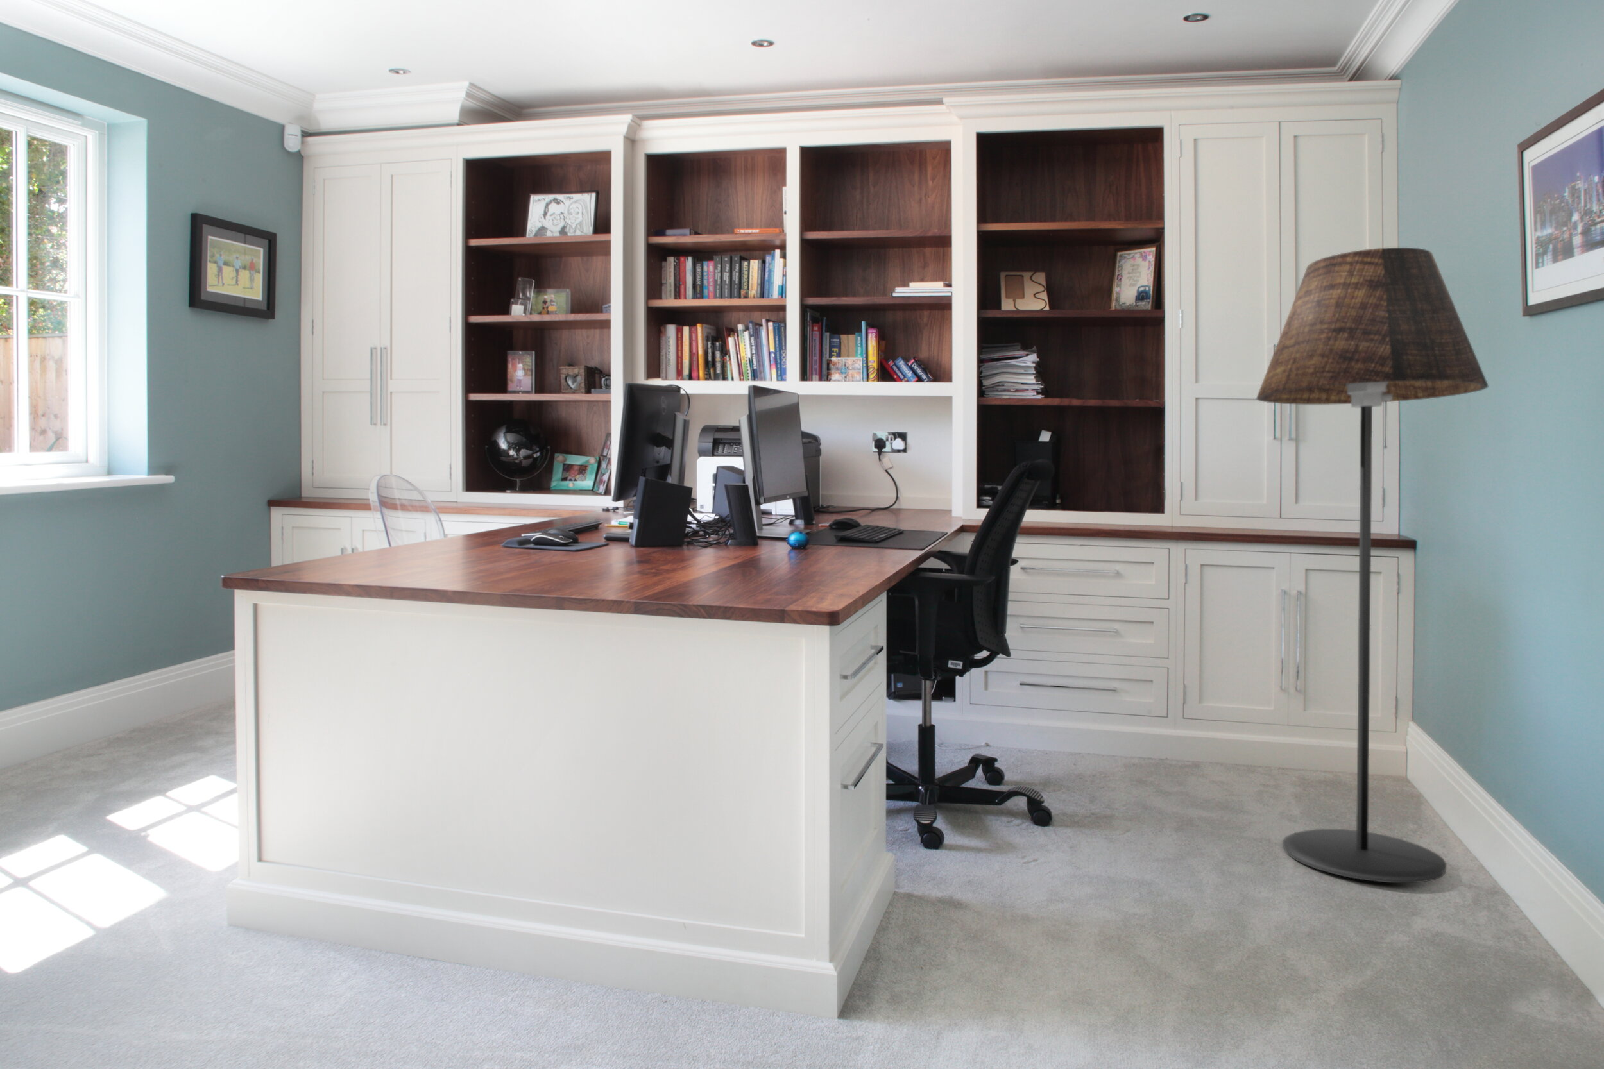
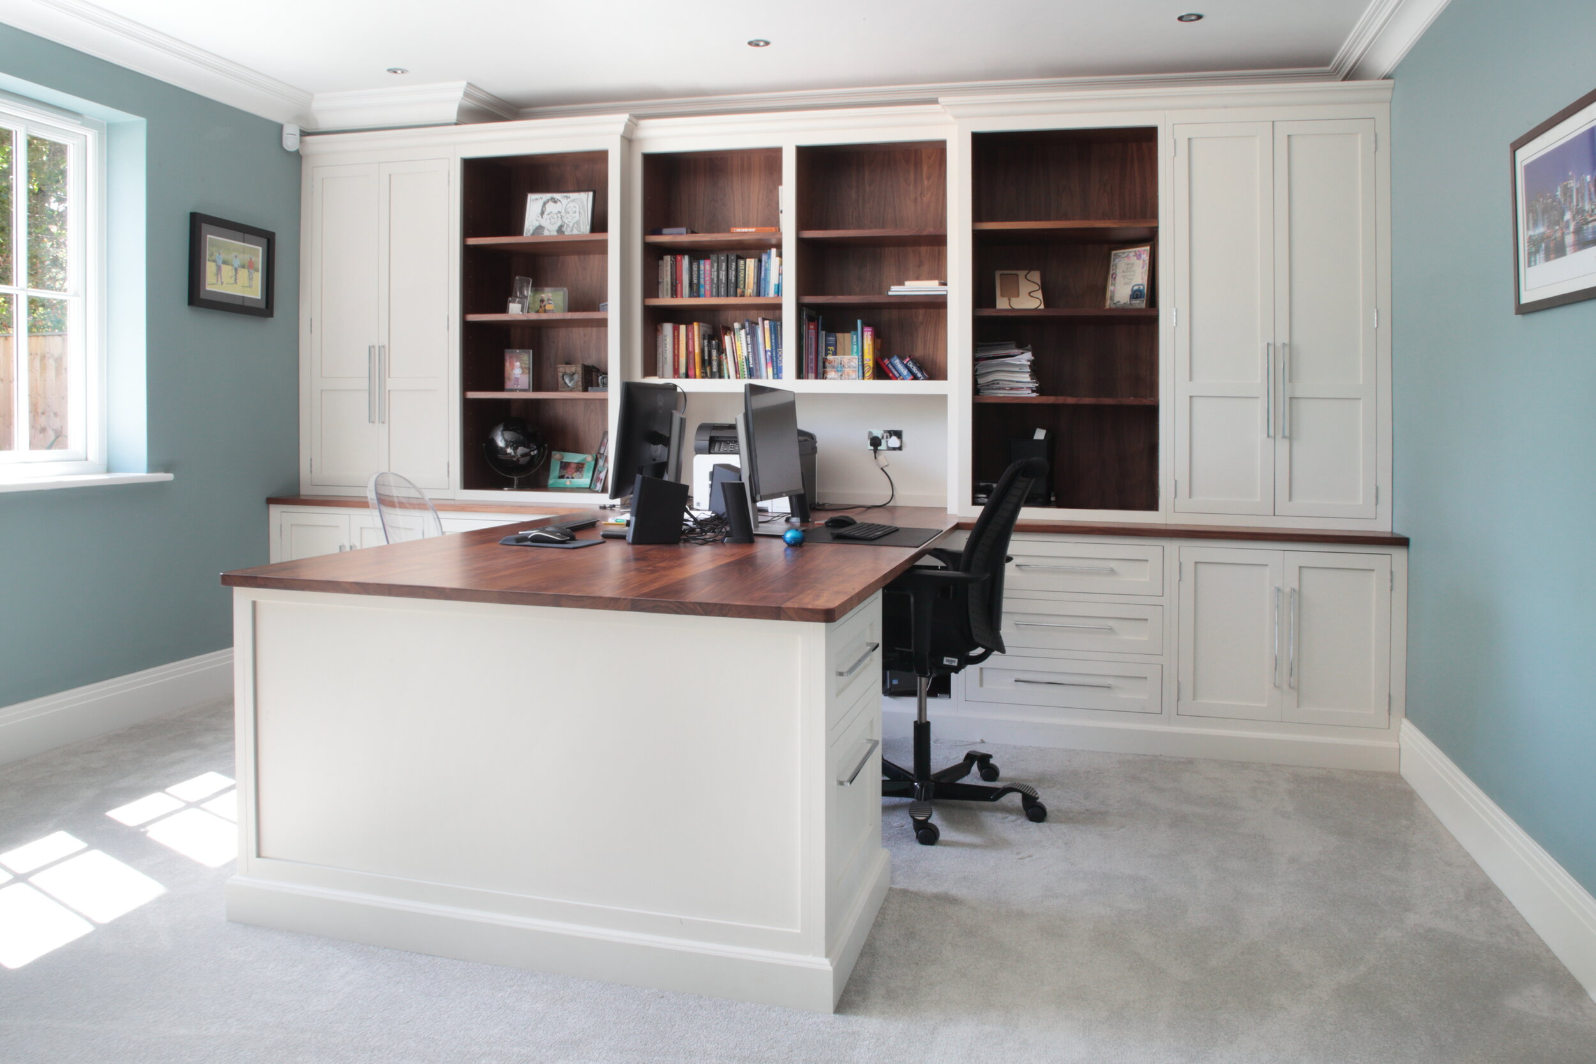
- floor lamp [1256,247,1489,884]
